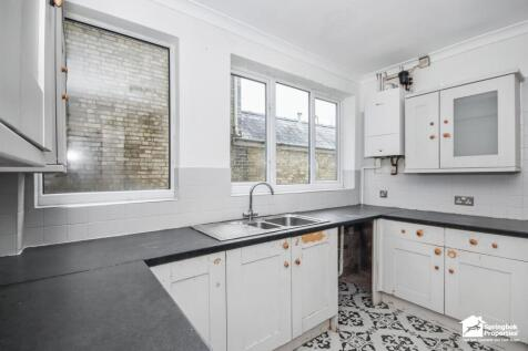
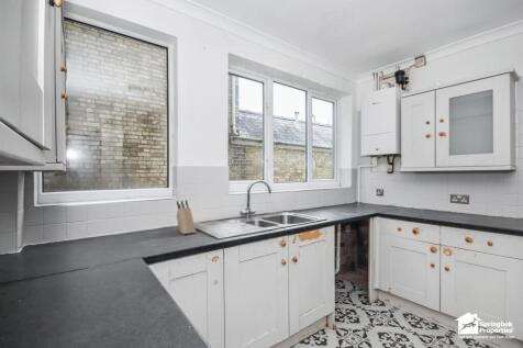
+ knife block [176,199,197,235]
